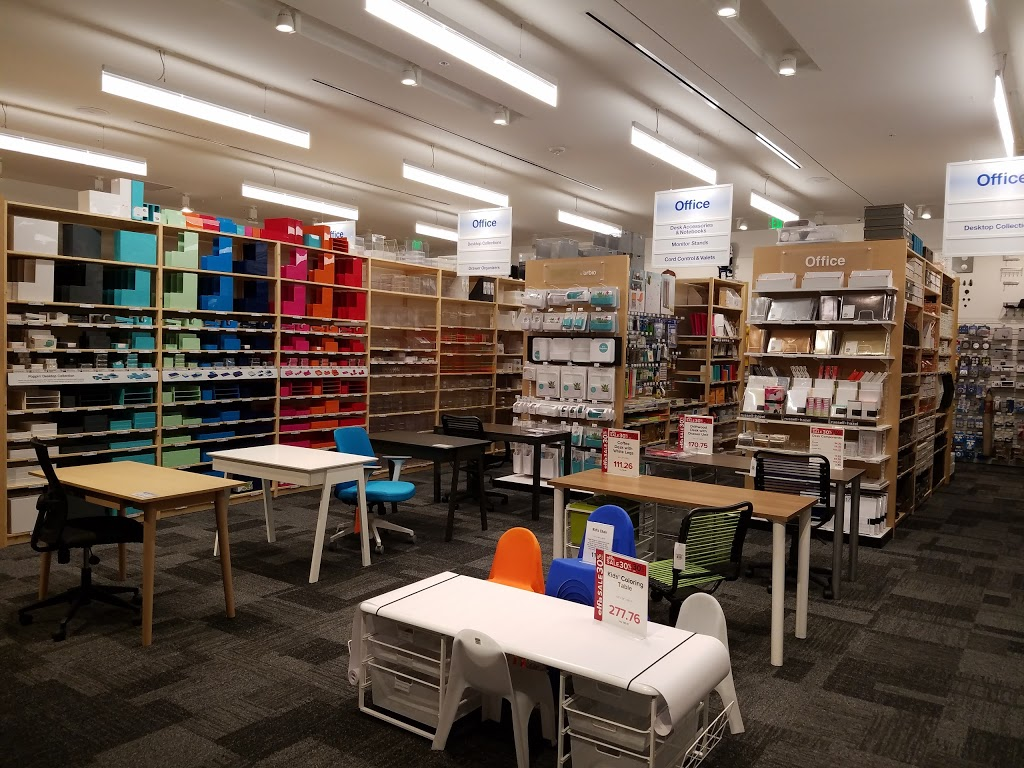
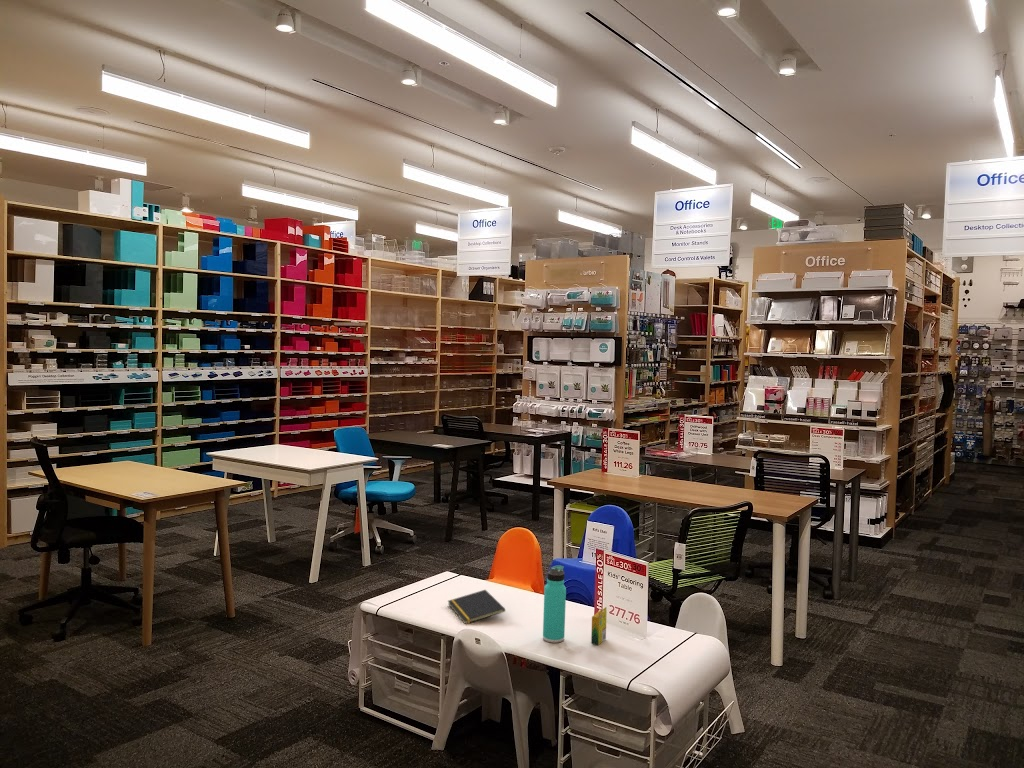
+ thermos bottle [542,564,567,644]
+ crayon box [590,606,608,646]
+ notepad [447,589,506,625]
